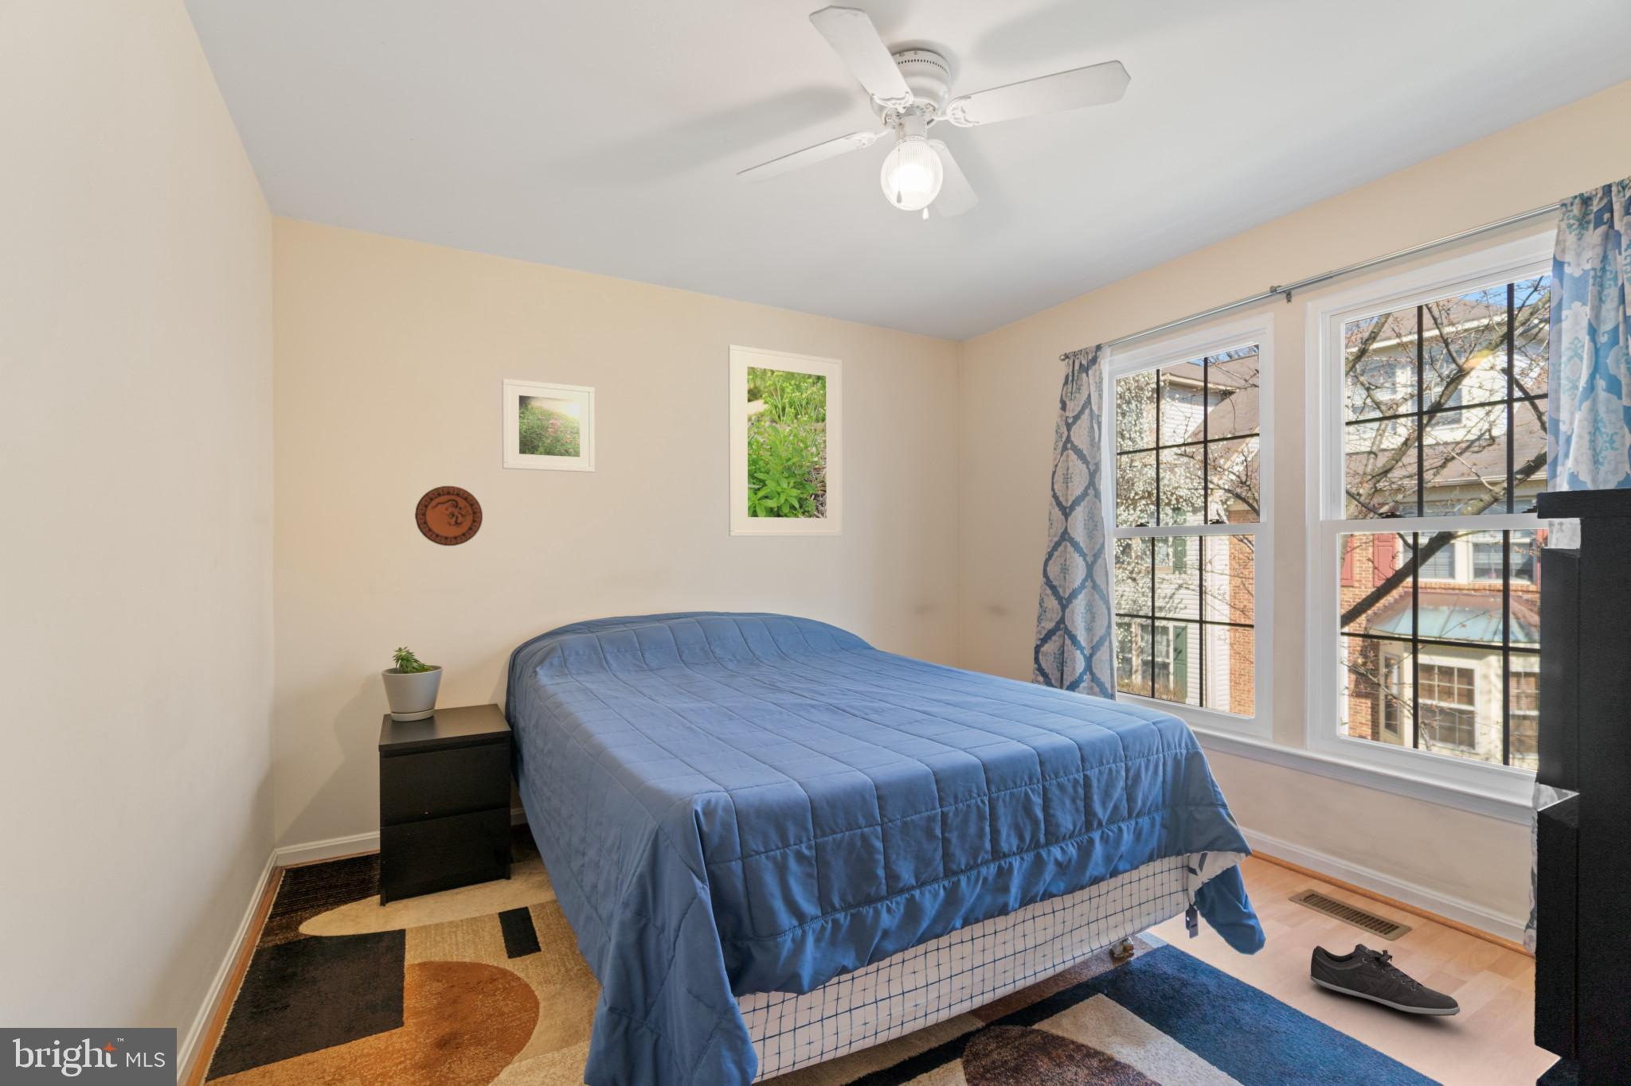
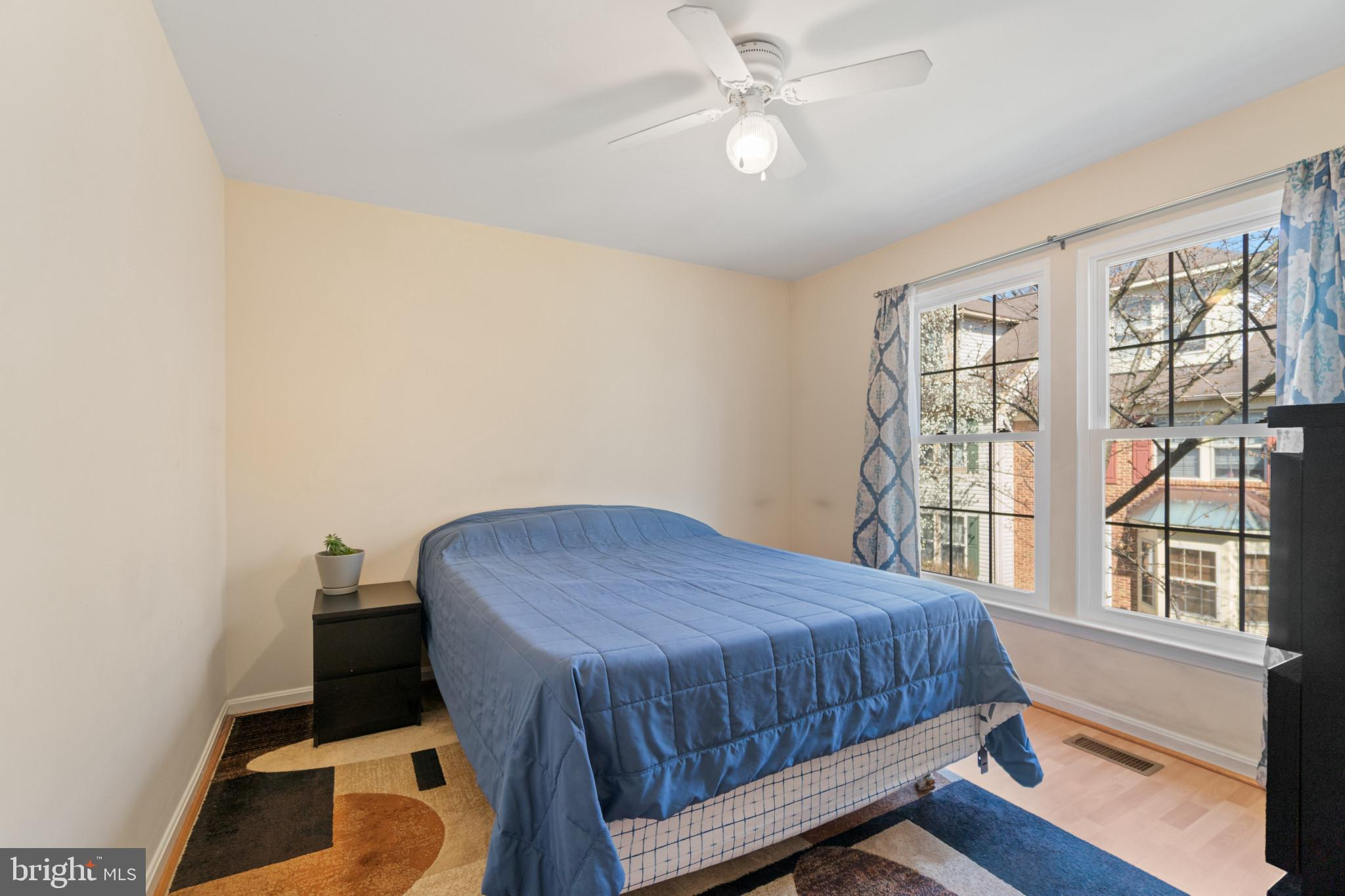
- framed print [728,344,843,537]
- decorative plate [415,485,484,547]
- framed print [501,378,595,474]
- shoe [1310,943,1460,1017]
